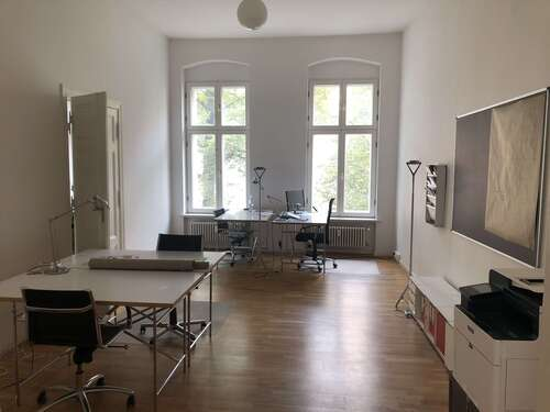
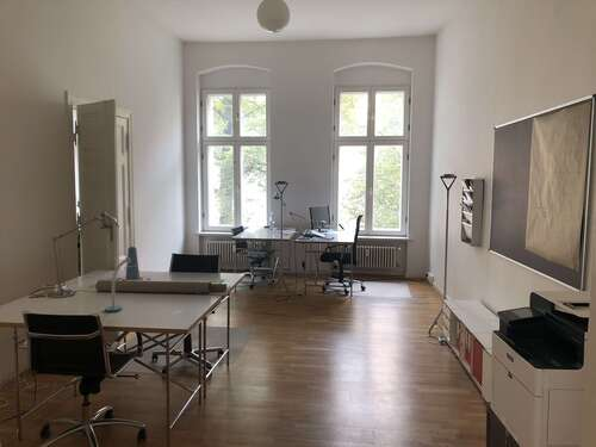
+ desk lamp [104,246,141,312]
